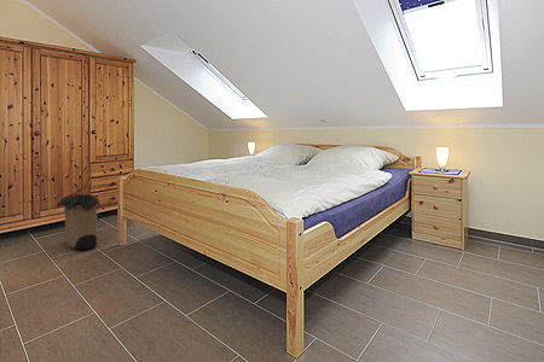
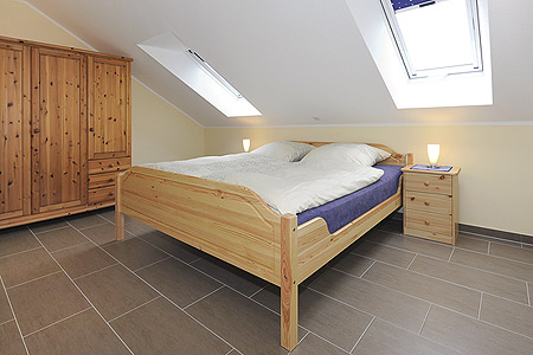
- laundry hamper [56,180,102,250]
